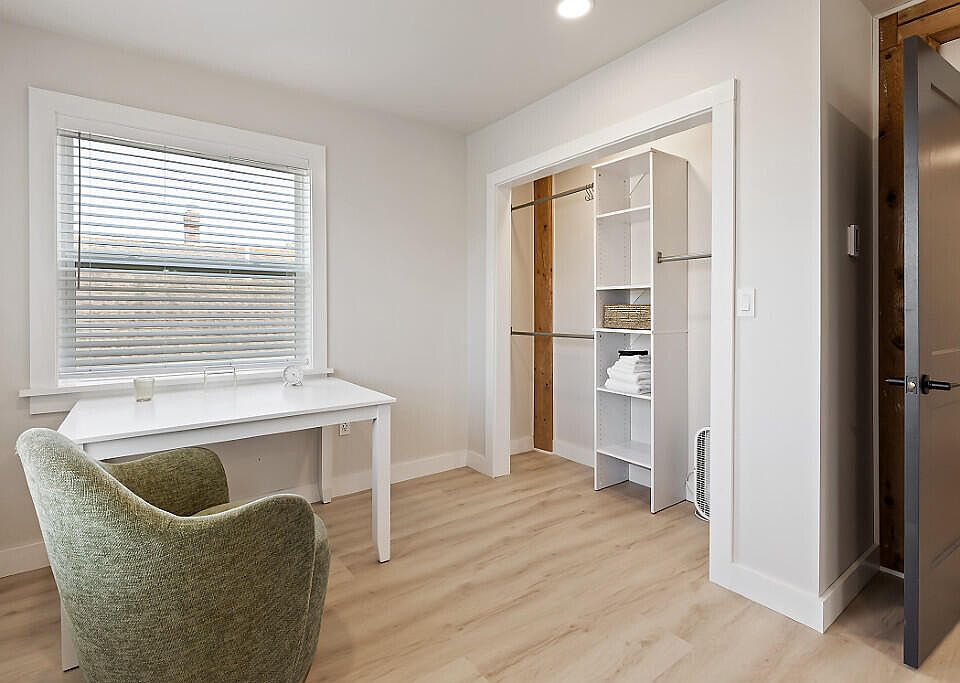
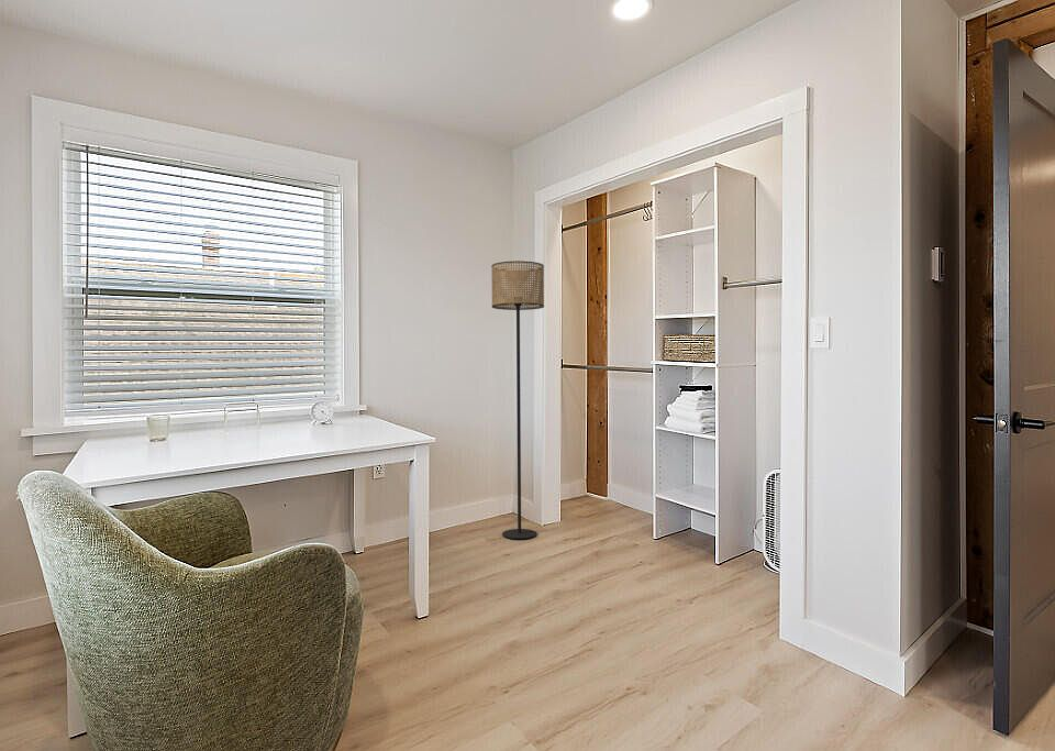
+ floor lamp [490,259,545,540]
